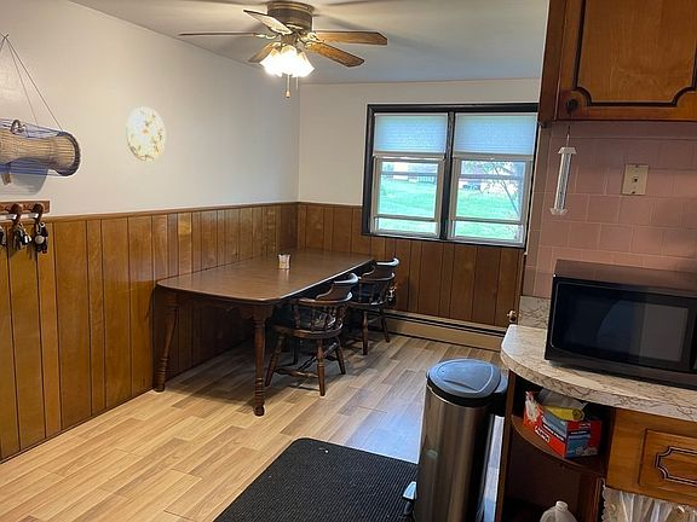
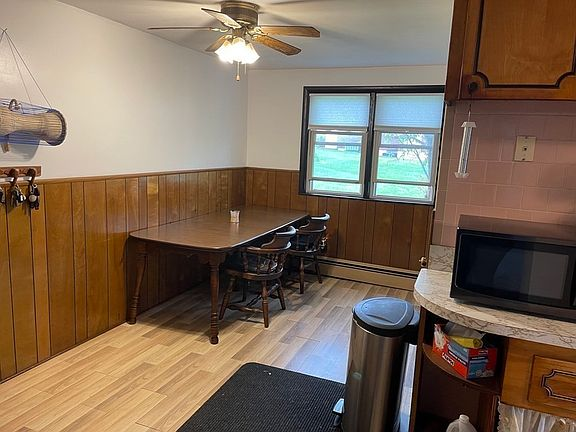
- decorative plate [125,106,167,162]
